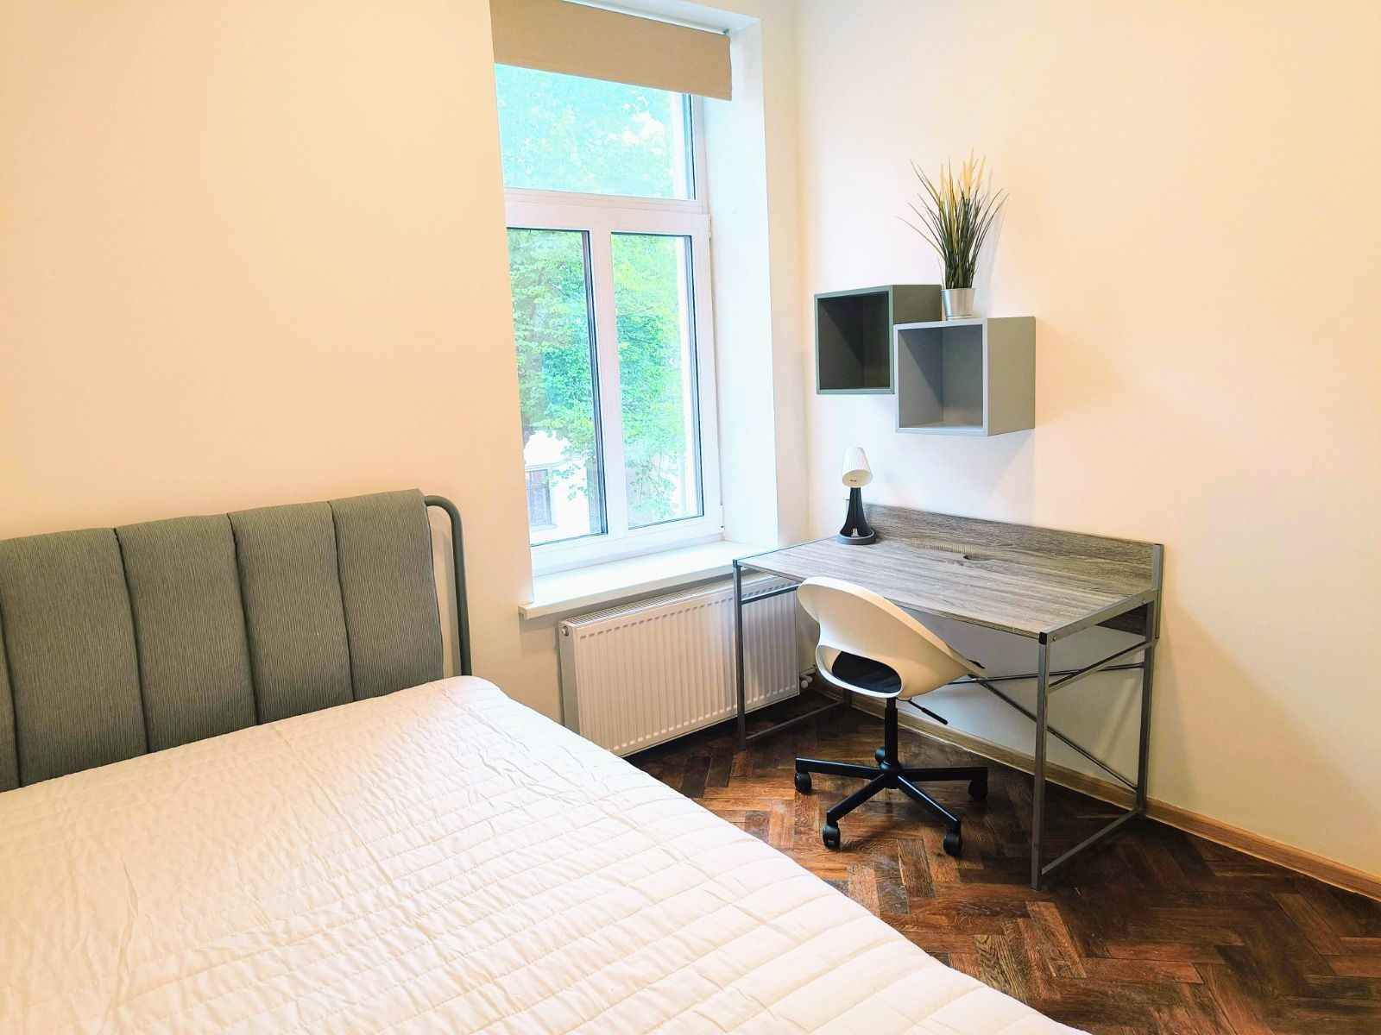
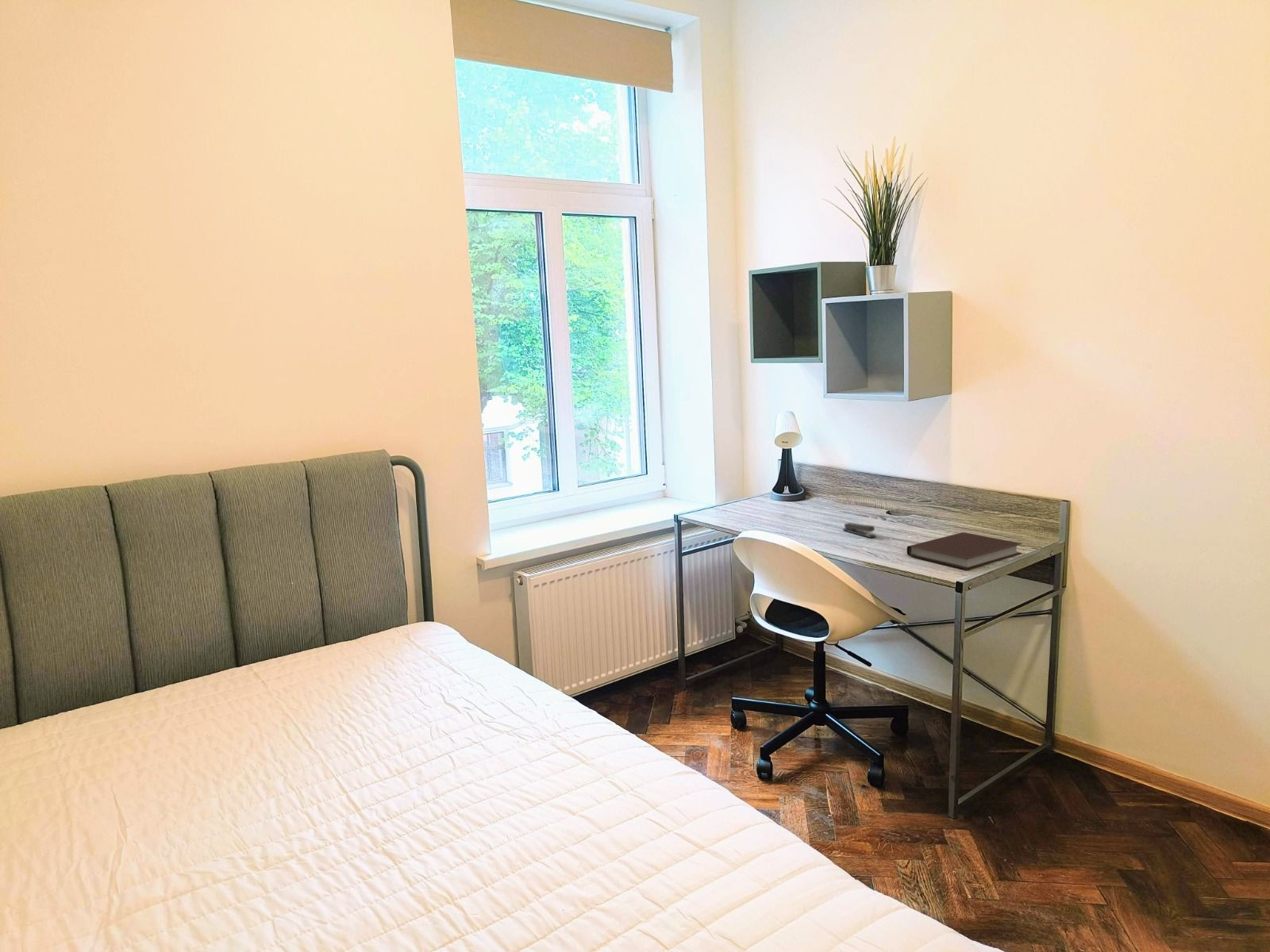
+ notebook [906,532,1023,570]
+ stapler [842,522,877,539]
